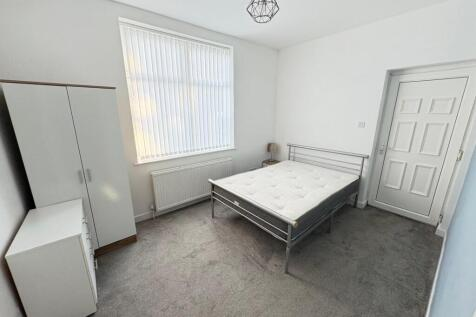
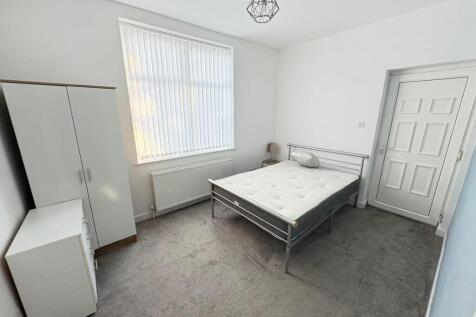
+ pillow [290,150,322,168]
